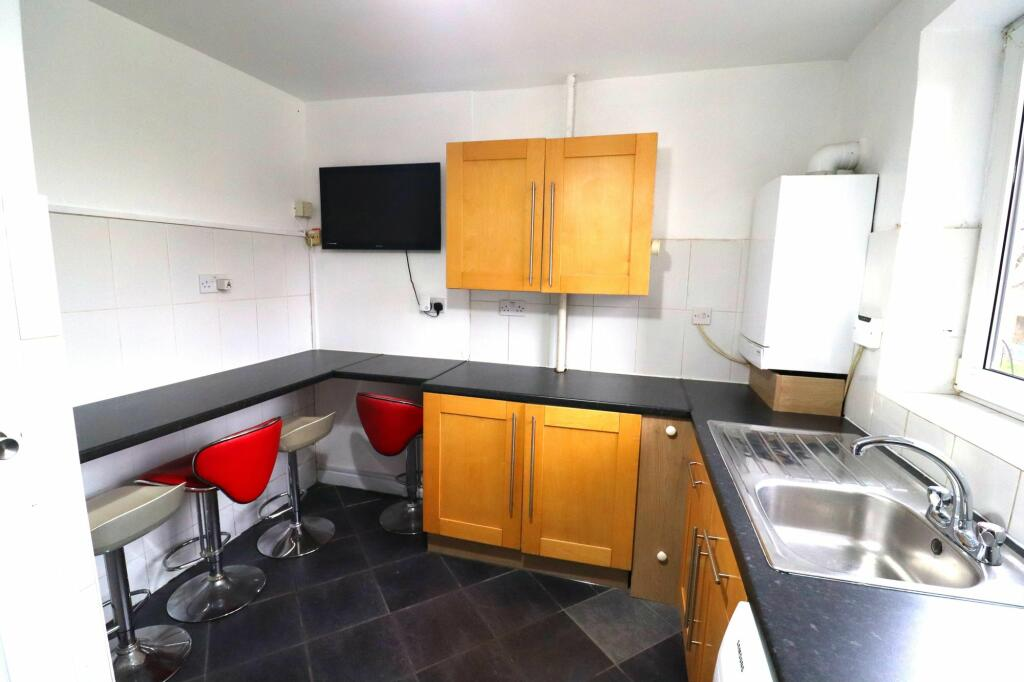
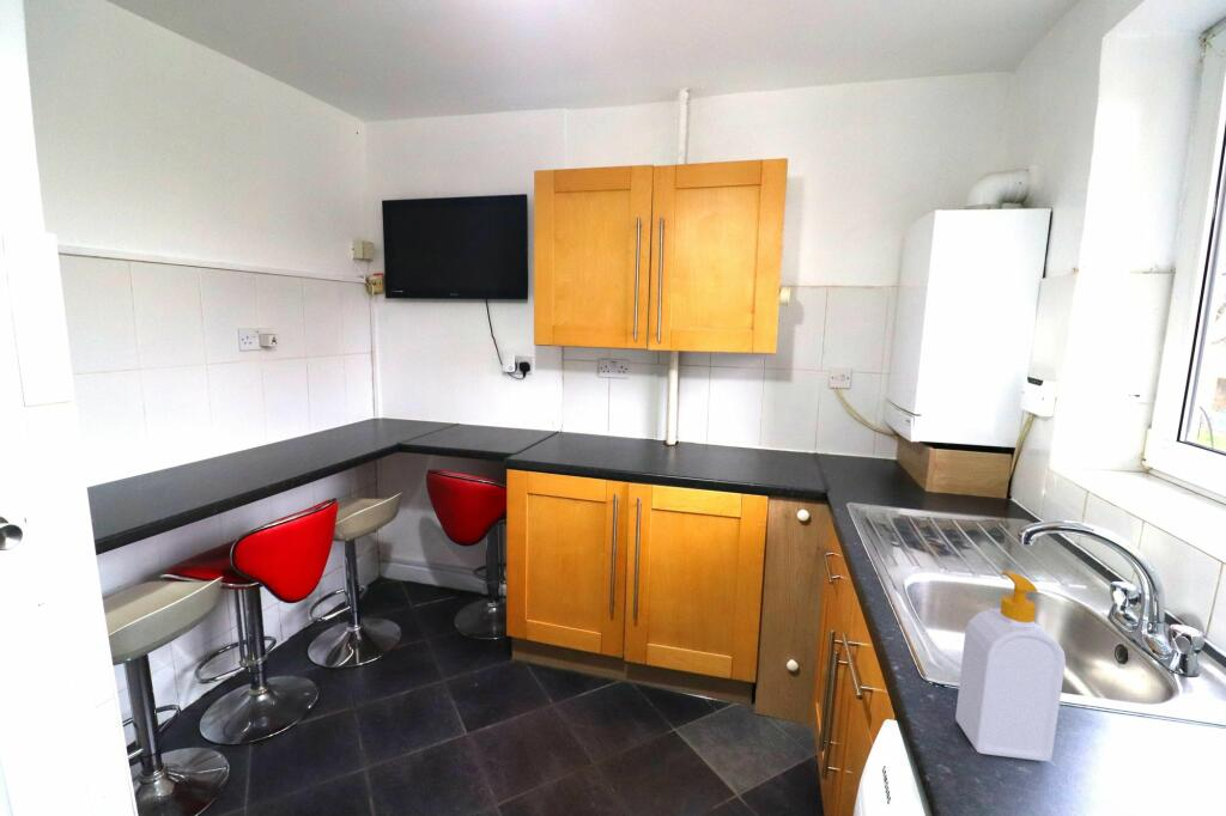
+ soap bottle [954,571,1067,762]
